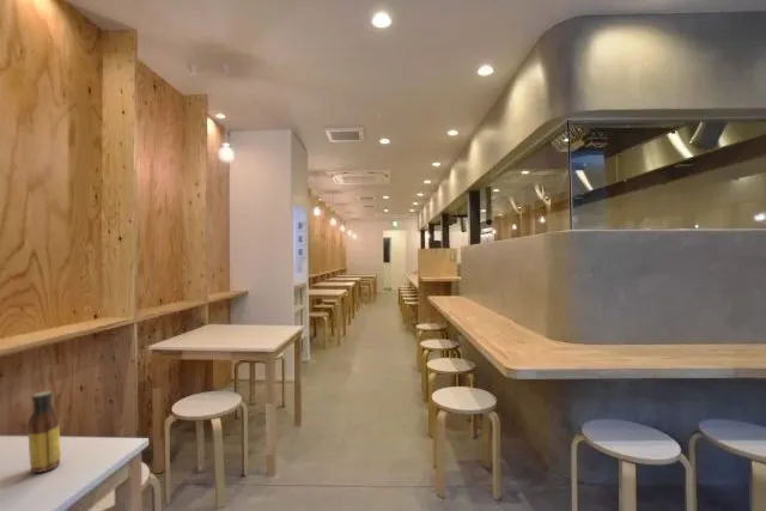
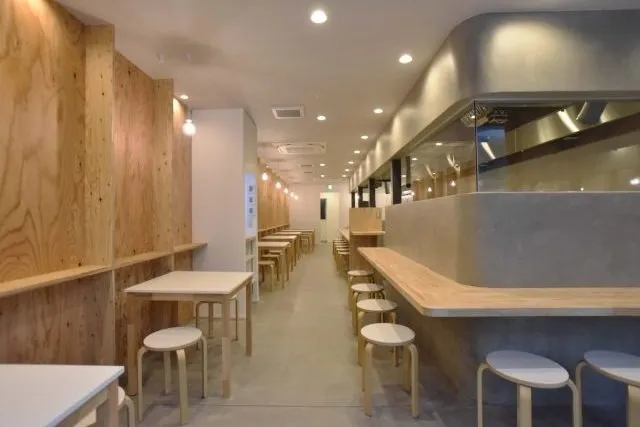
- sauce bottle [28,390,62,474]
